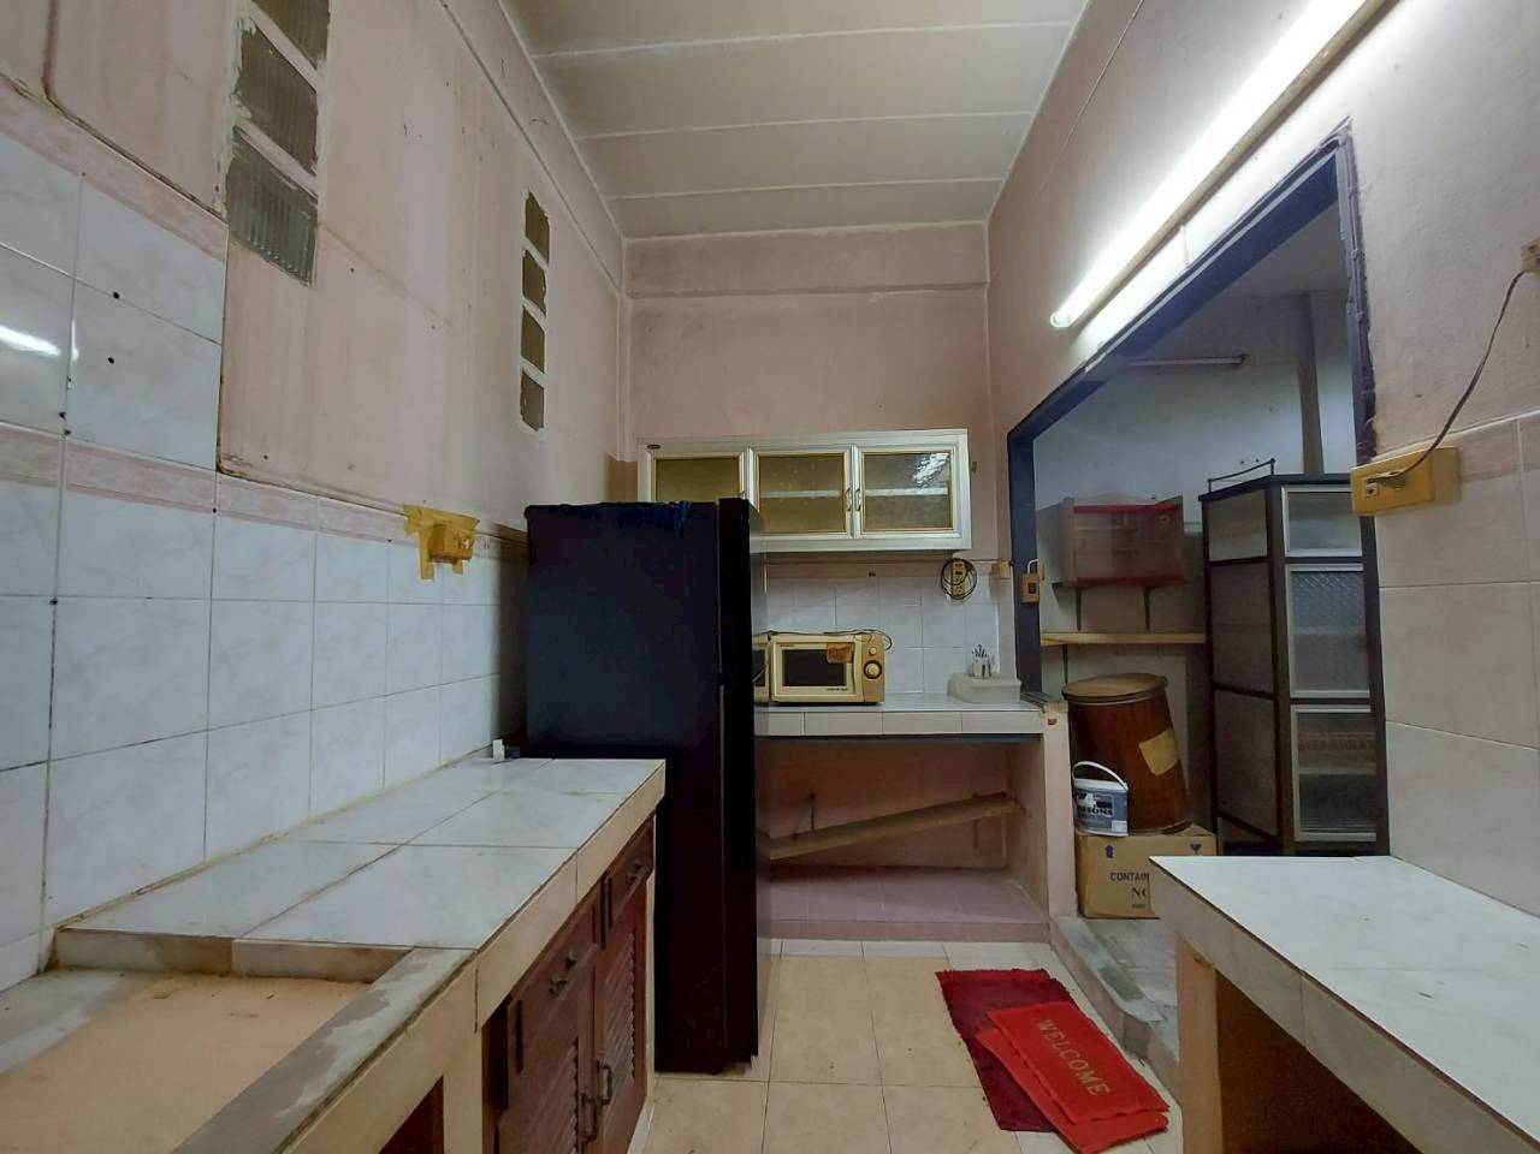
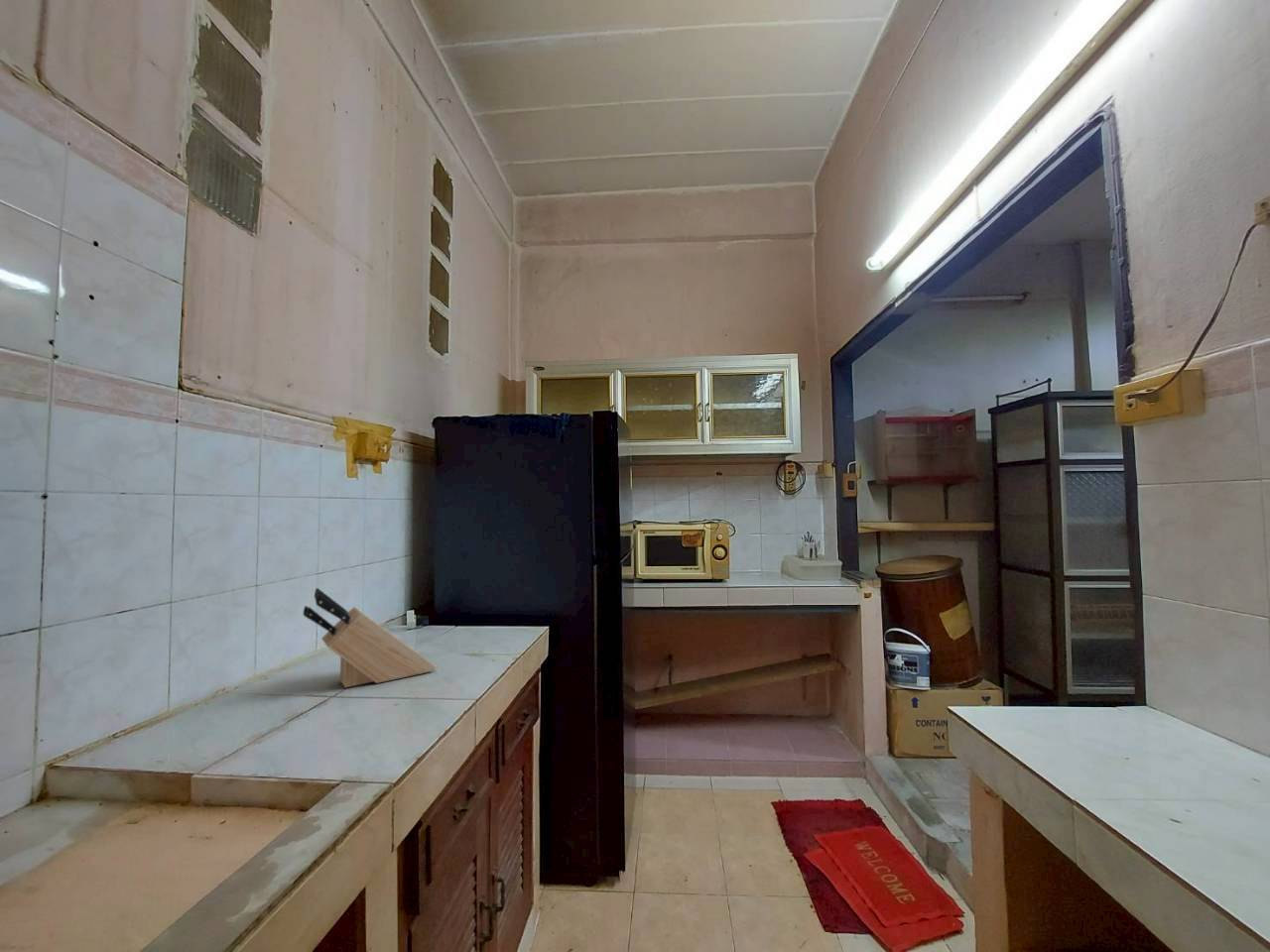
+ knife block [302,587,437,688]
